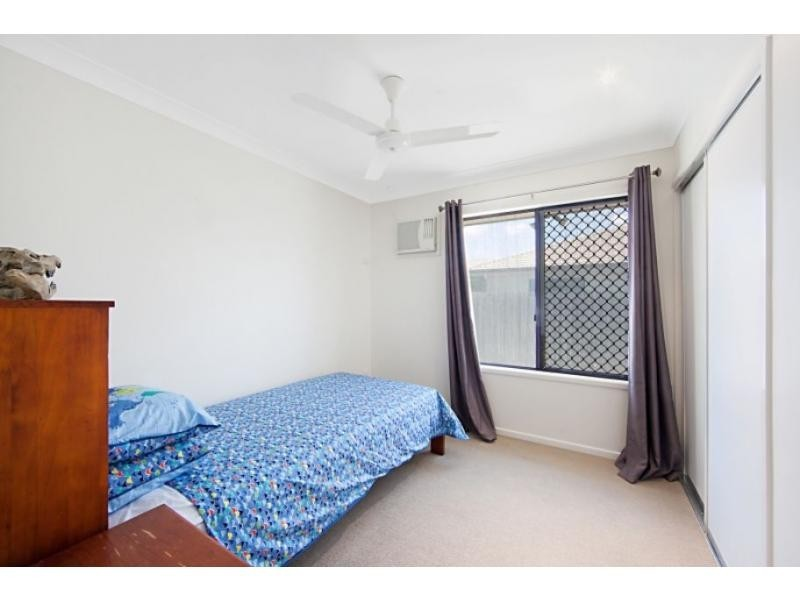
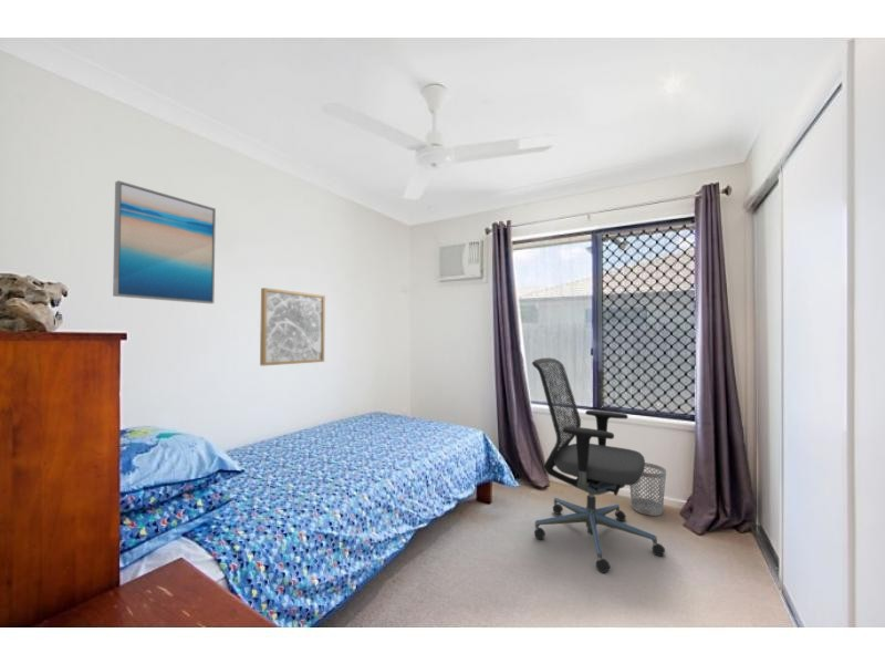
+ wall art [112,179,217,304]
+ wall art [259,287,326,366]
+ office chair [531,356,666,574]
+ wastebasket [628,461,667,517]
